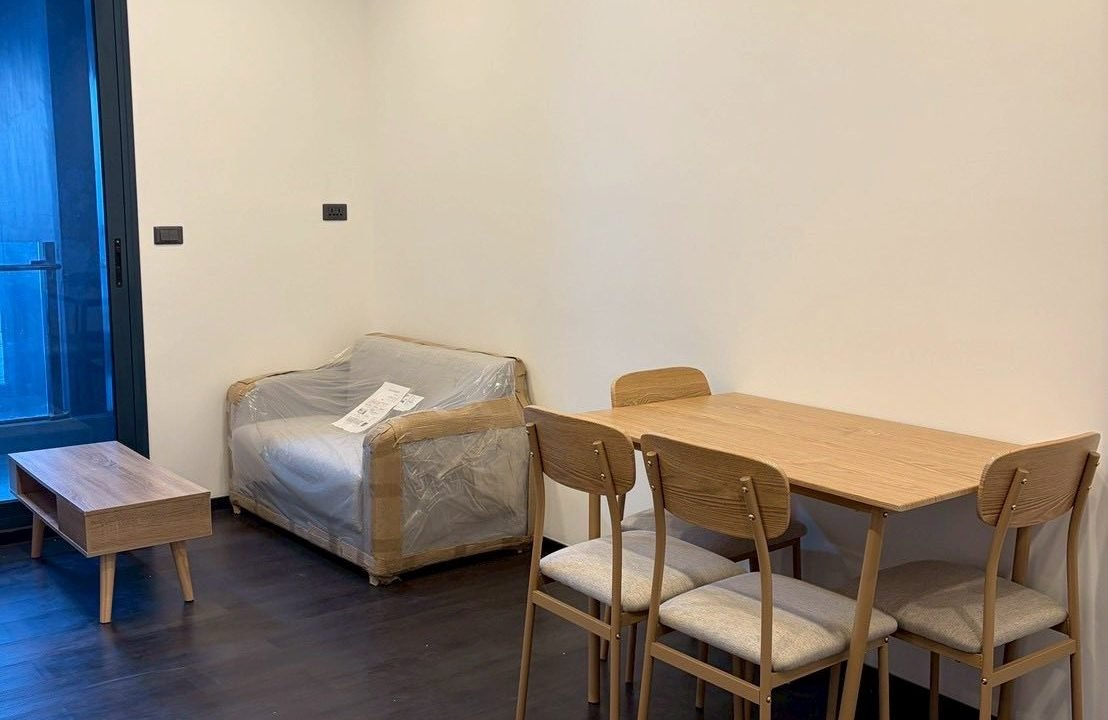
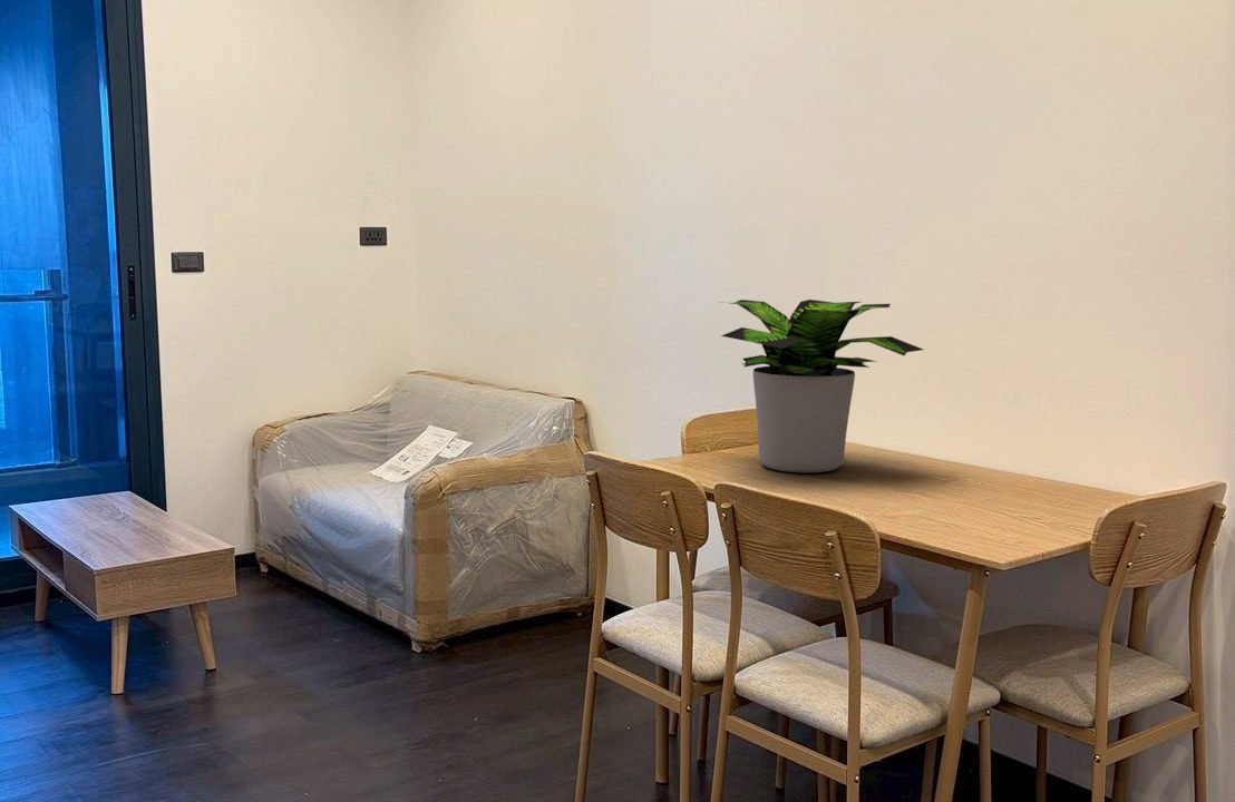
+ potted plant [718,299,924,475]
